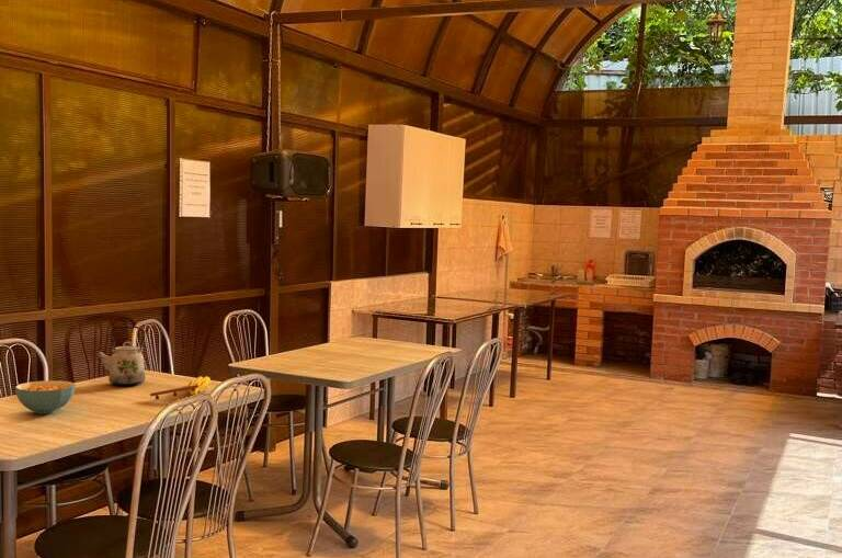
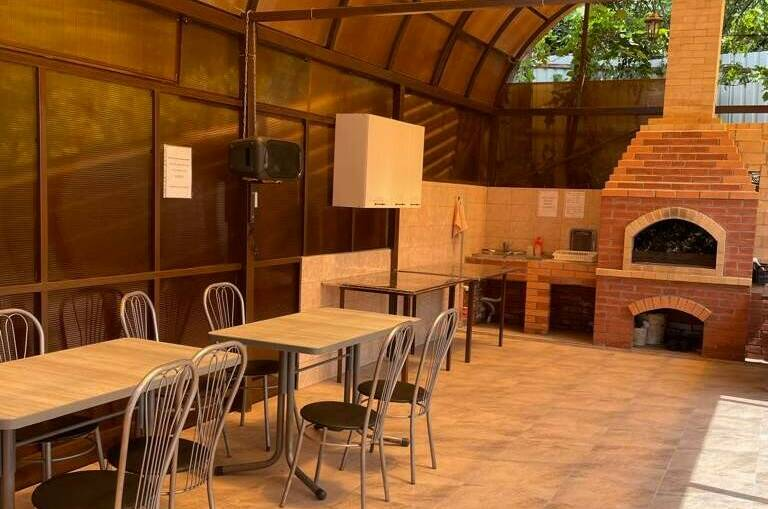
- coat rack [149,376,212,400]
- cereal bowl [14,379,77,415]
- kettle [94,324,146,387]
